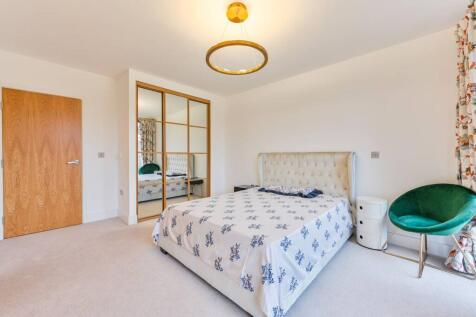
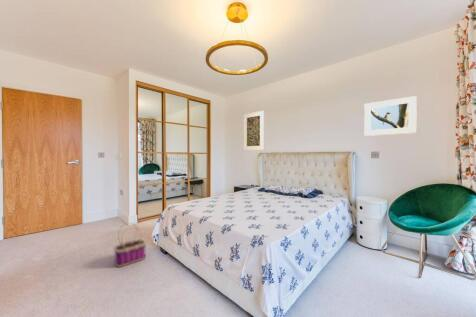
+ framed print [243,110,265,151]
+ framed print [363,95,418,137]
+ basket [113,222,147,268]
